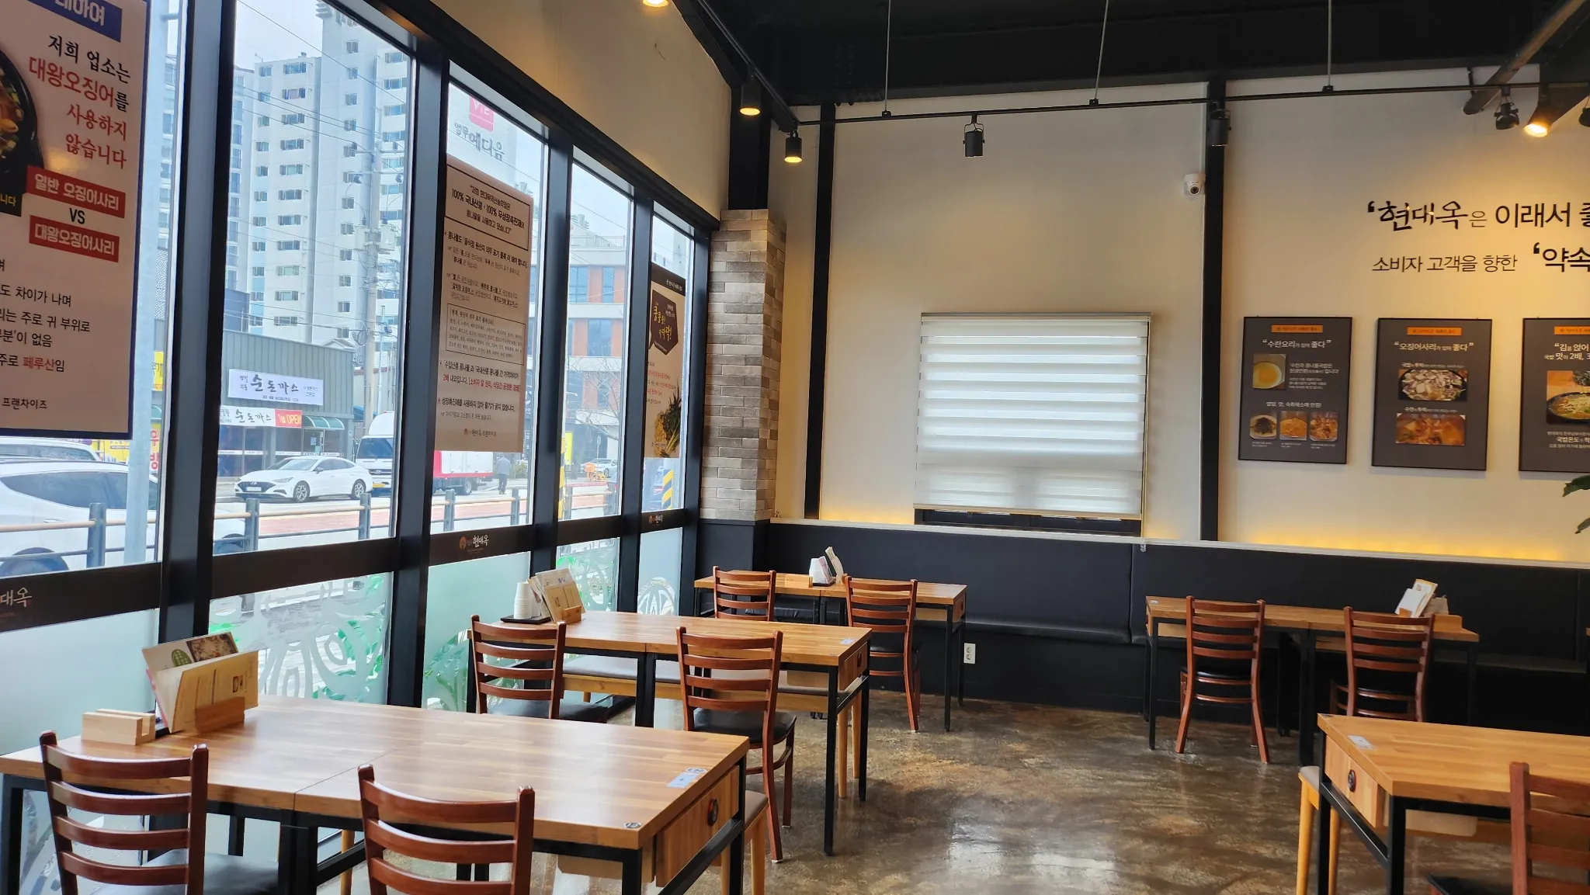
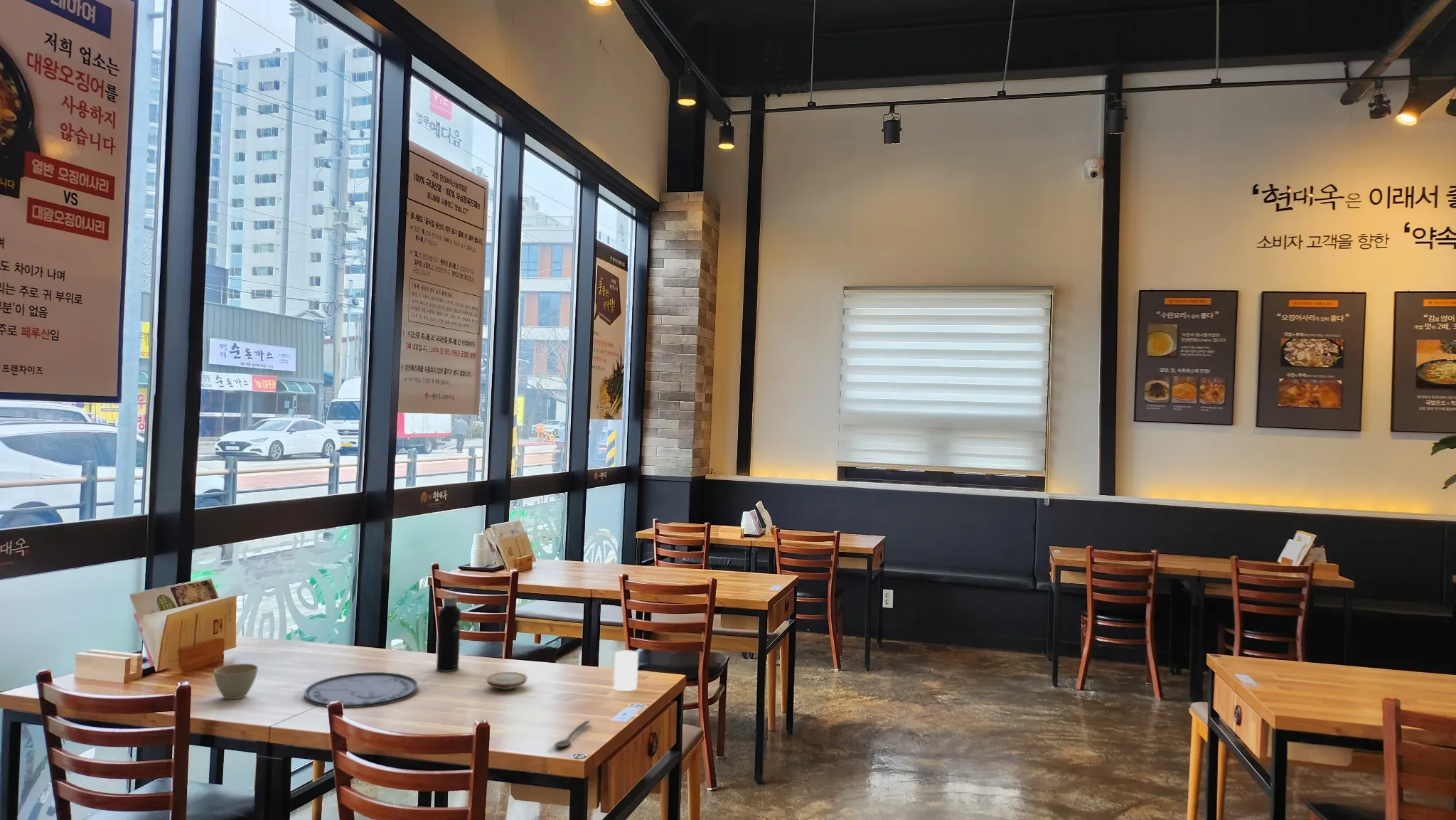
+ water bottle [436,588,461,673]
+ flower pot [213,663,259,700]
+ cup [613,649,639,692]
+ wood slice [486,671,528,691]
+ plate [304,671,419,708]
+ spoon [554,720,591,748]
